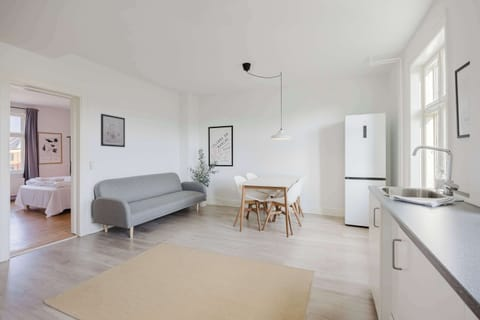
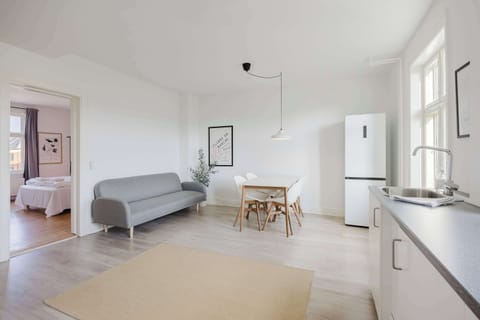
- wall art [100,113,126,148]
